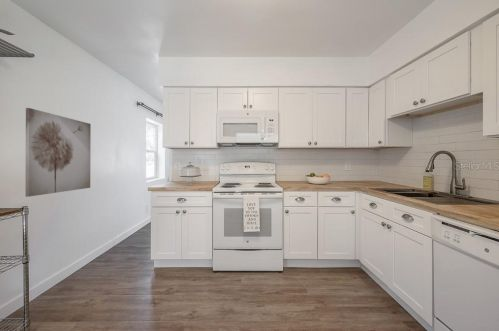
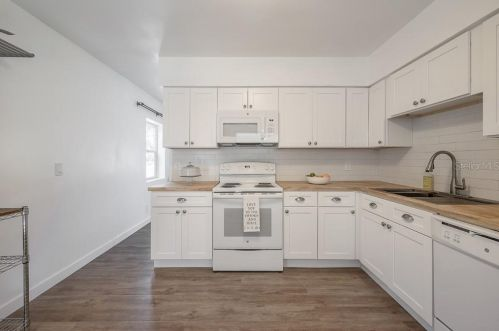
- wall art [25,107,92,198]
